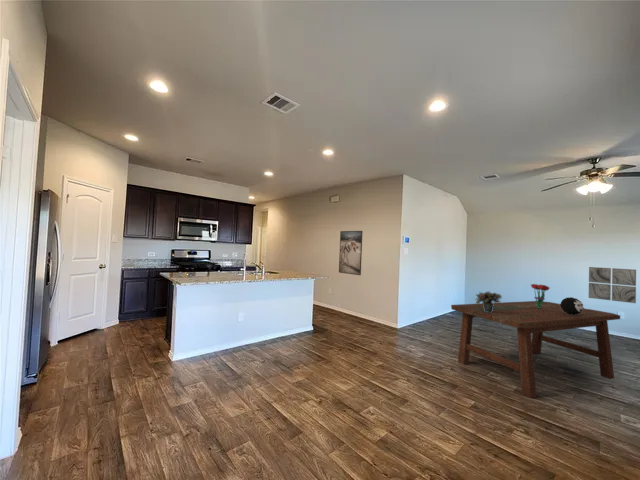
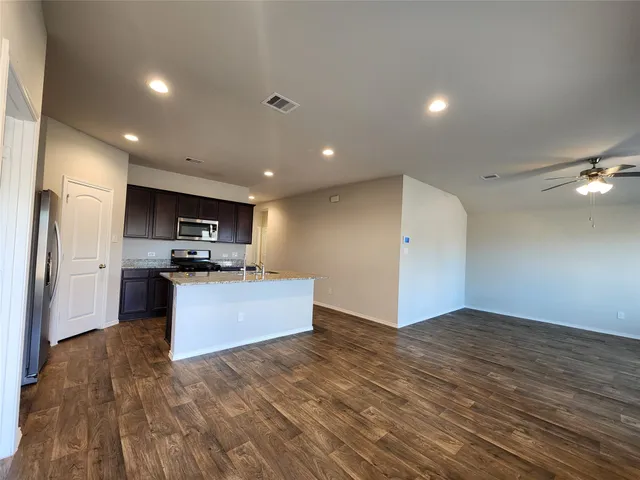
- wall art [588,266,637,304]
- bouquet [530,283,551,308]
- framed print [338,230,363,276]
- decorative orb [559,296,584,315]
- potted plant [473,290,503,313]
- dining table [450,300,621,399]
